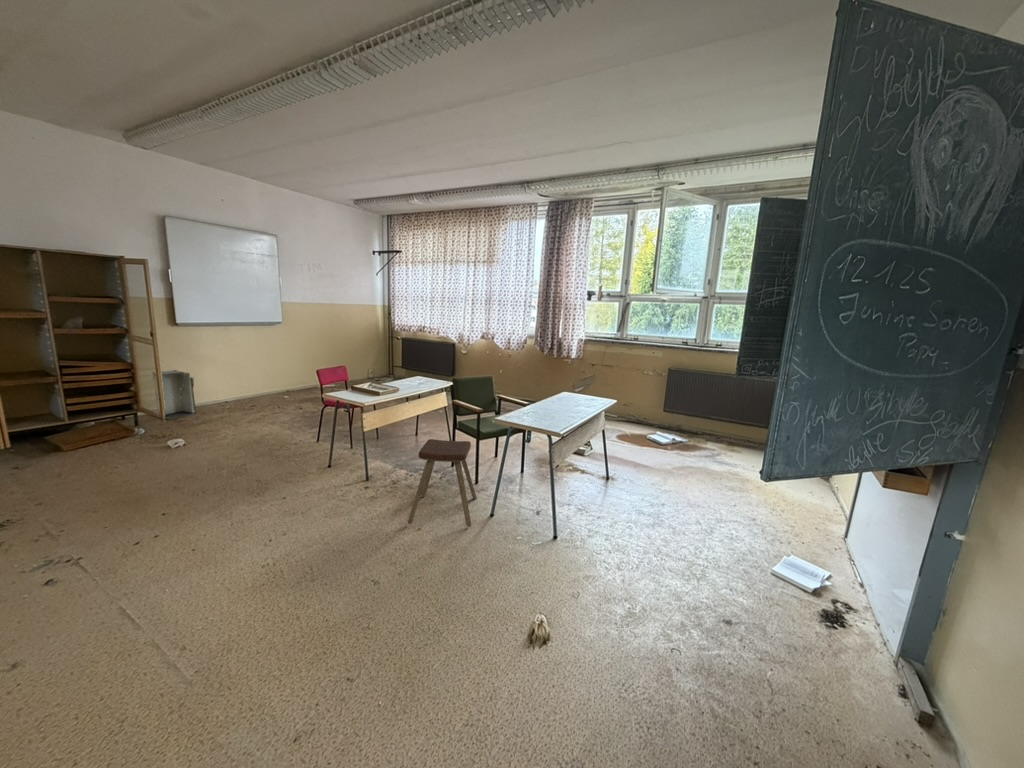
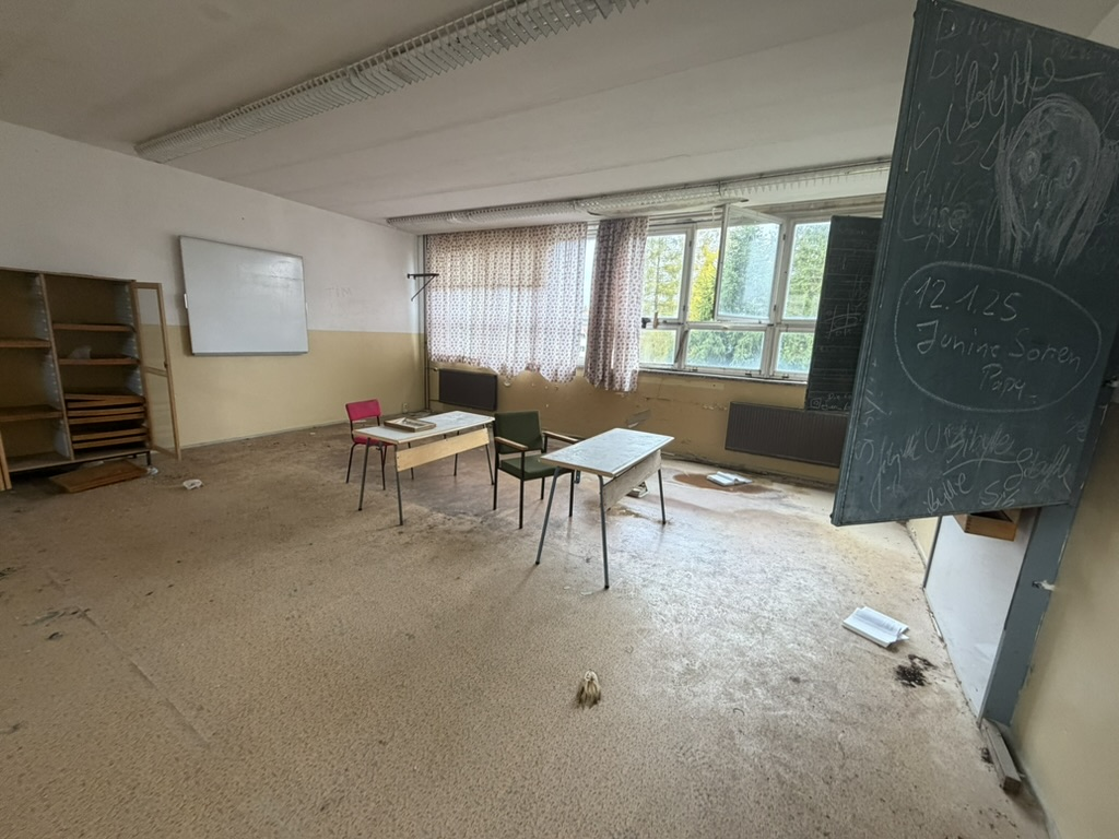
- cardboard box [151,369,197,420]
- music stool [407,438,478,528]
